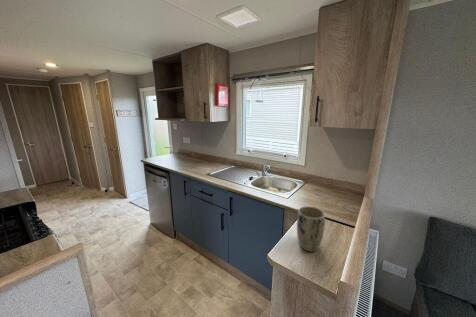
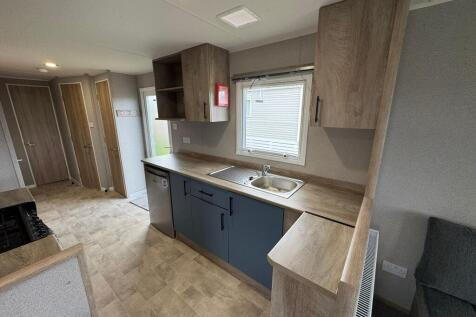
- plant pot [296,205,326,253]
